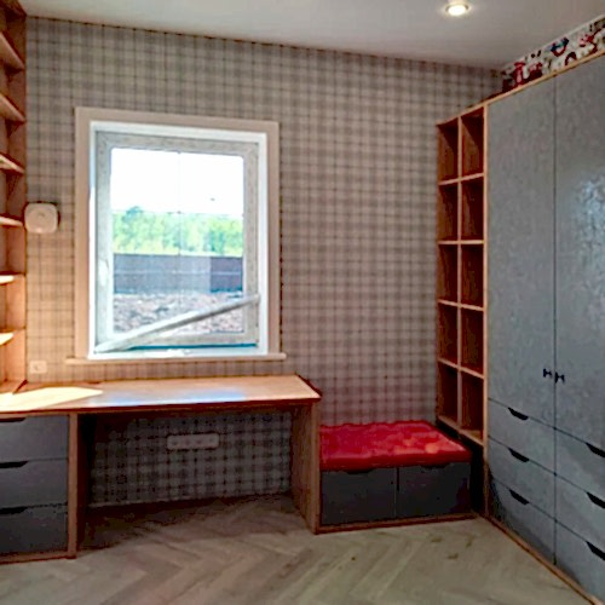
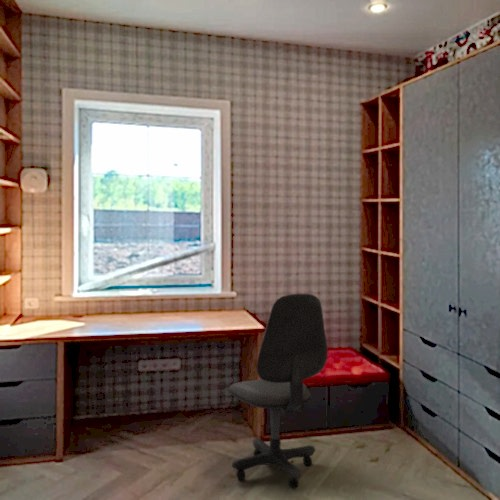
+ office chair [226,293,329,490]
